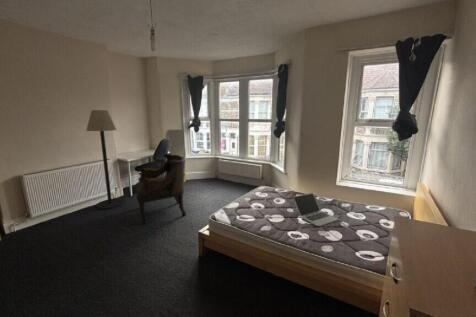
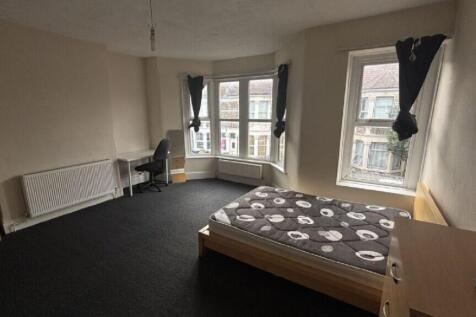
- floor lamp [85,109,124,210]
- armchair [135,153,187,225]
- laptop [292,192,338,227]
